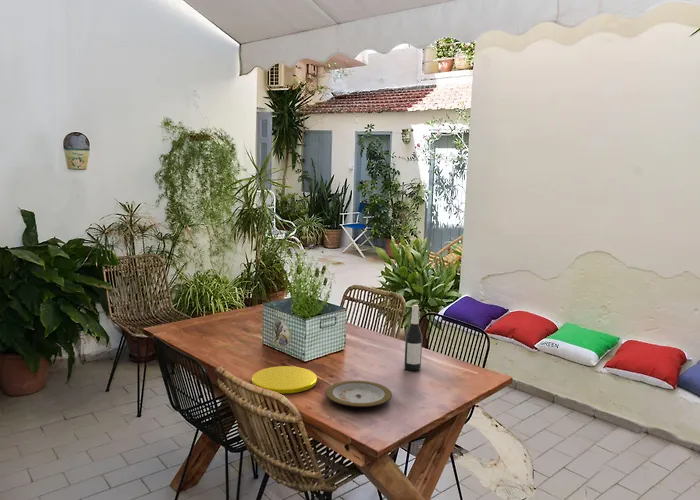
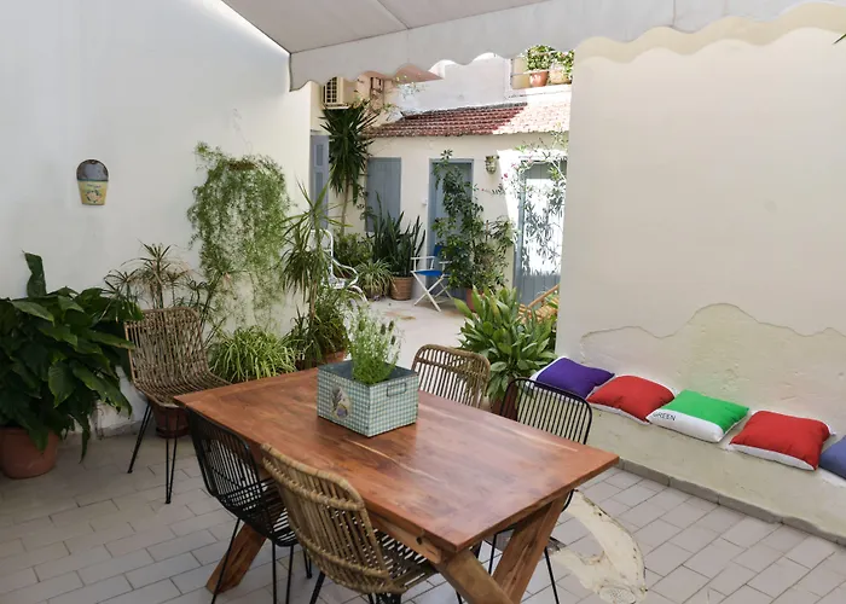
- plate [251,365,318,394]
- wine bottle [403,304,423,372]
- plate [325,379,393,408]
